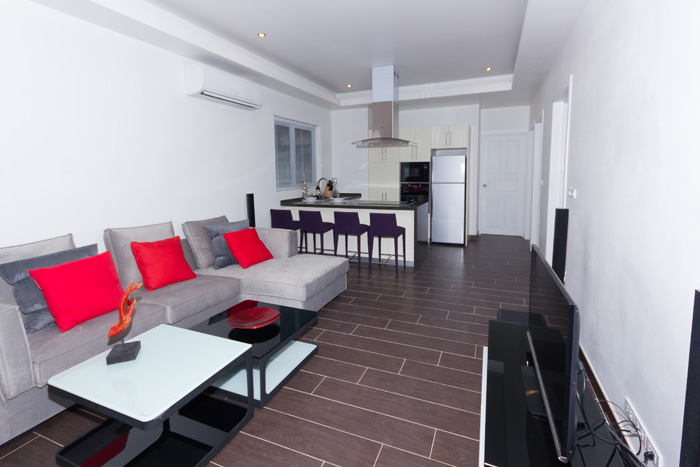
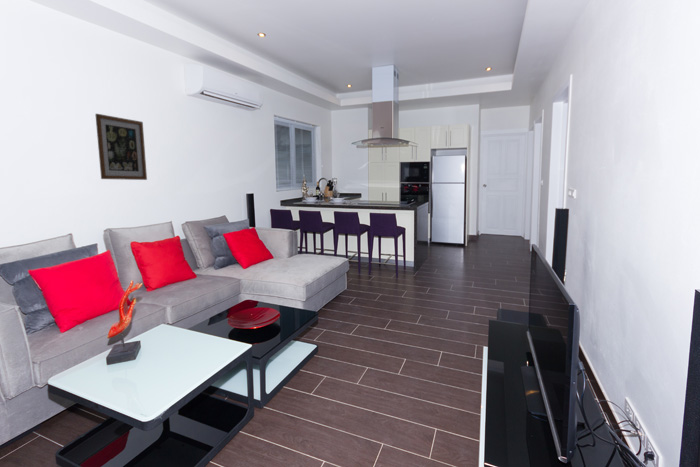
+ wall art [94,113,148,181]
